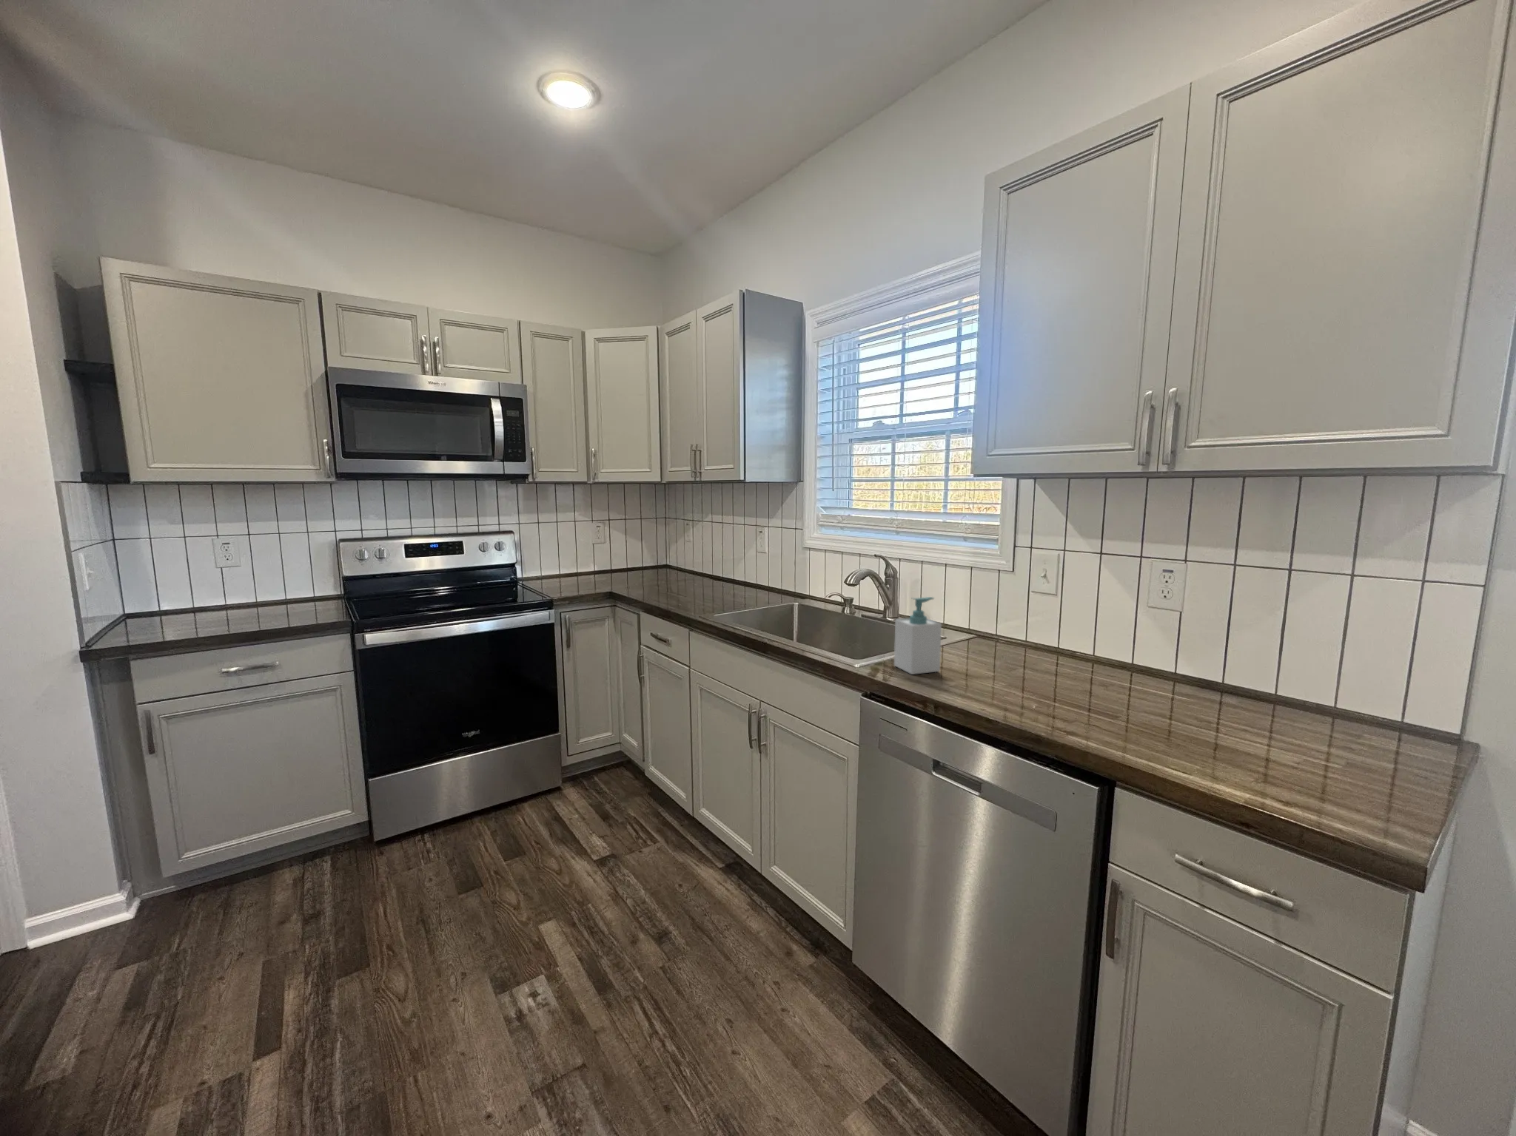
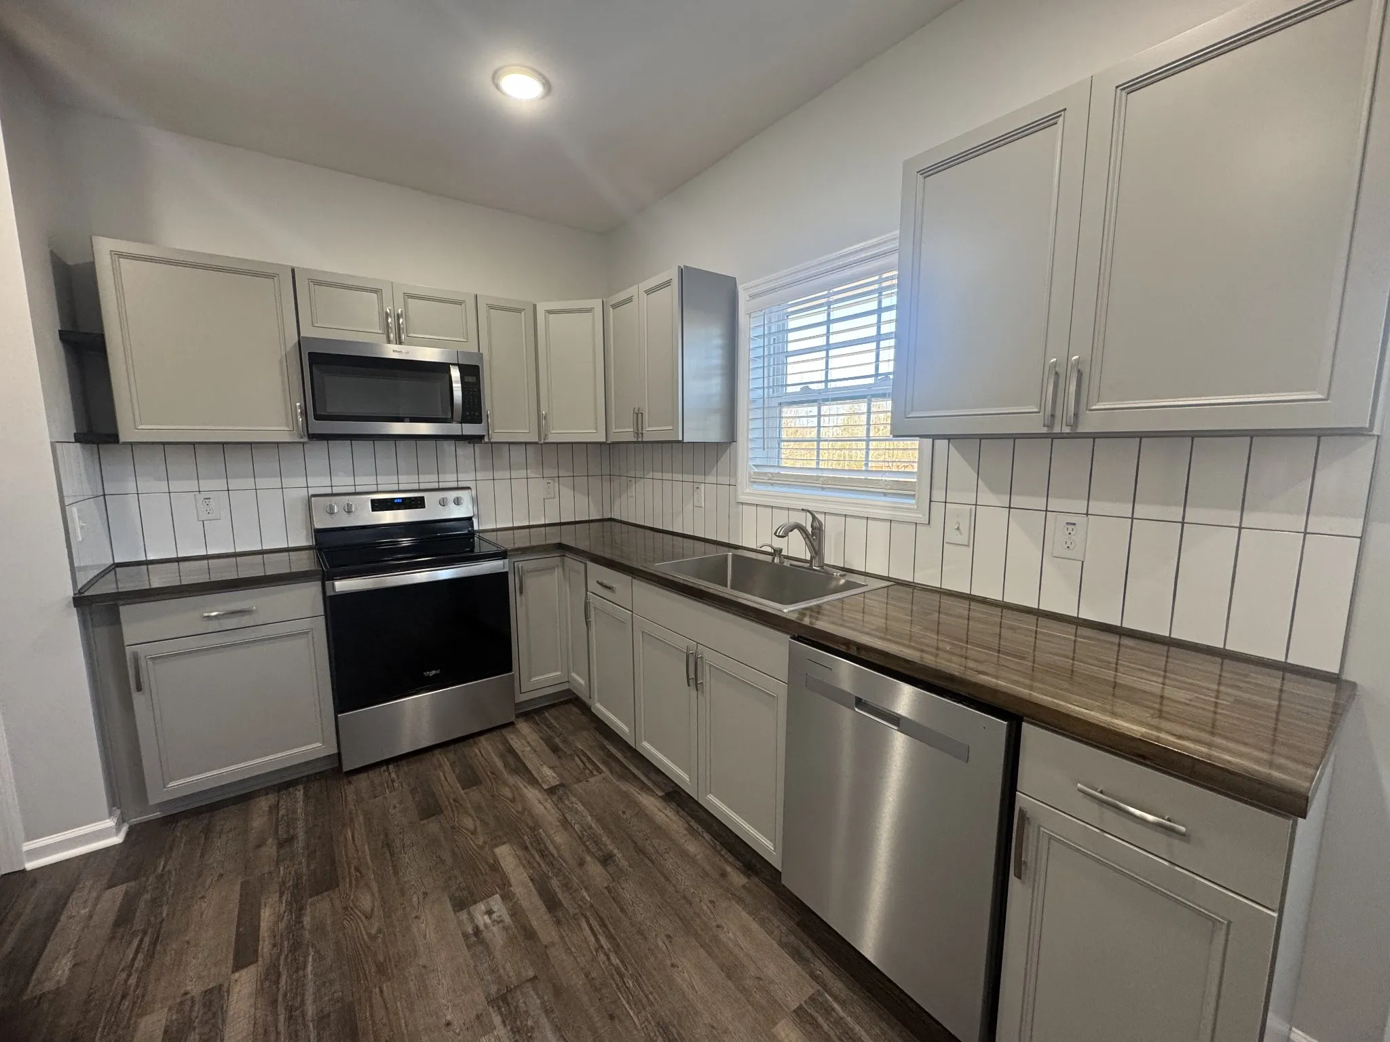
- soap bottle [893,597,942,675]
